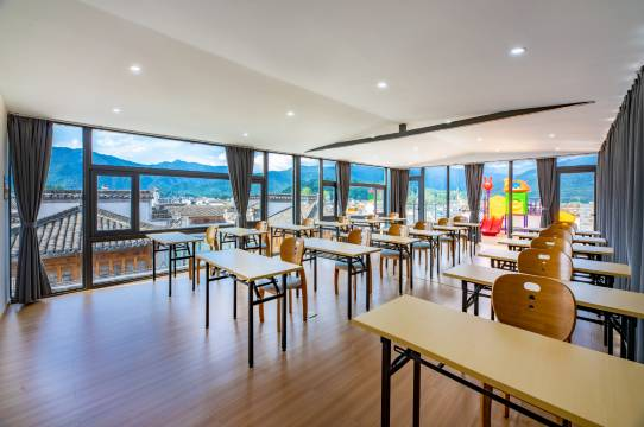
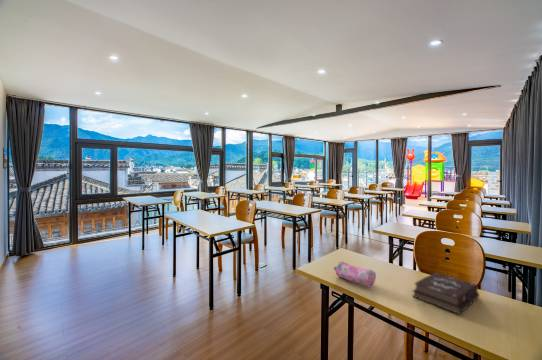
+ pencil case [333,260,377,288]
+ hardback book [411,272,480,315]
